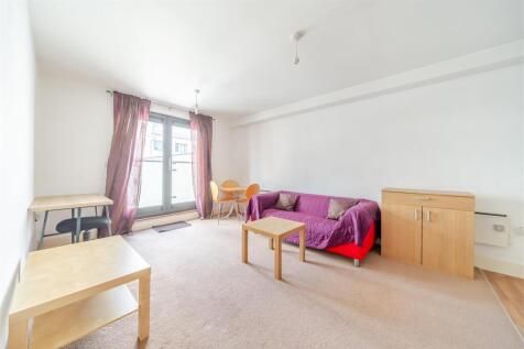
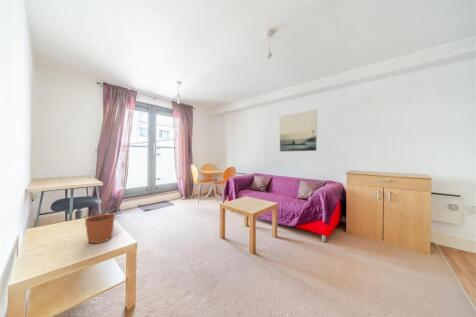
+ plant pot [84,204,116,245]
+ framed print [279,109,318,153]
